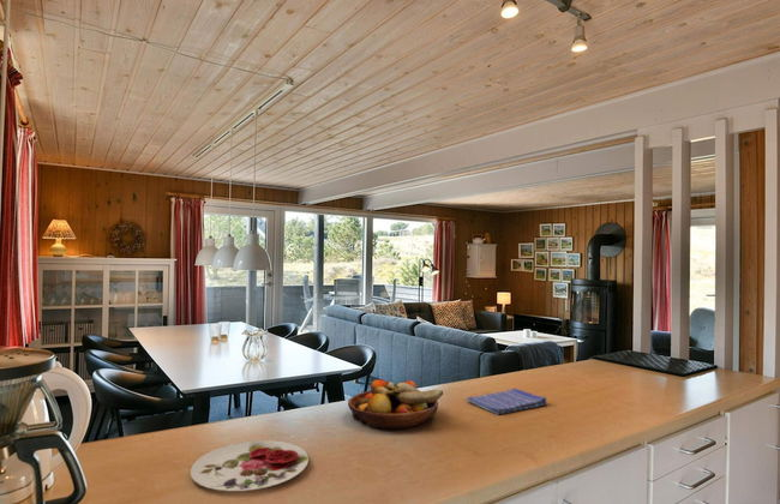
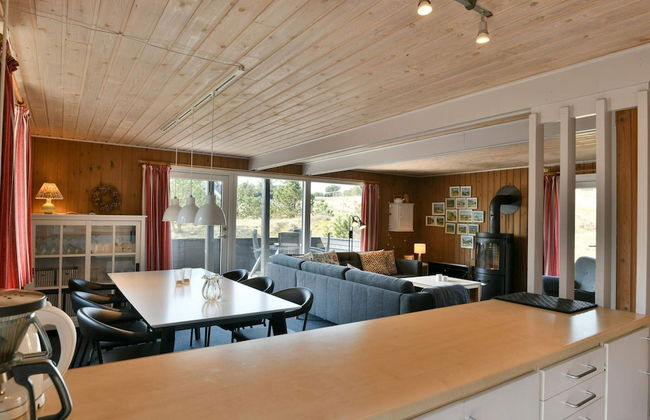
- dish towel [466,388,548,416]
- plate [190,439,310,492]
- fruit bowl [347,378,444,430]
